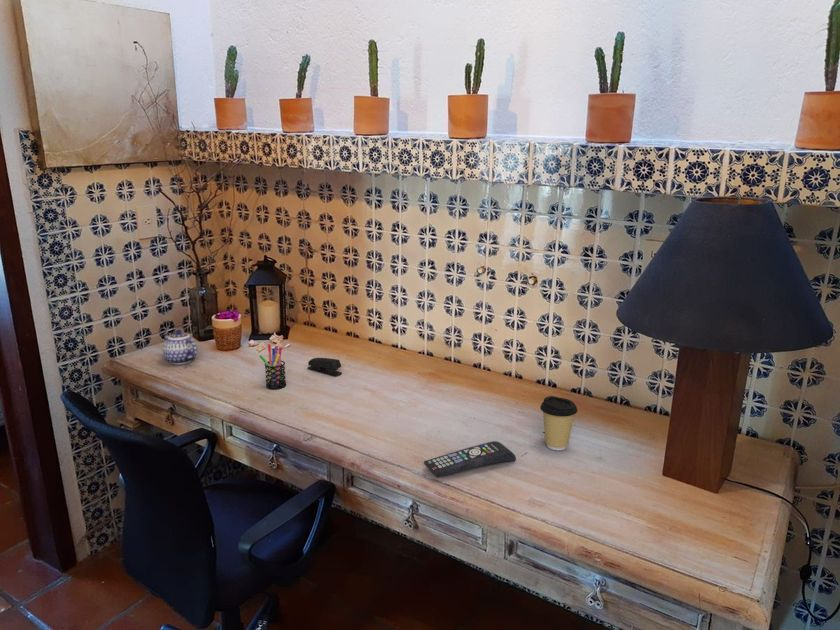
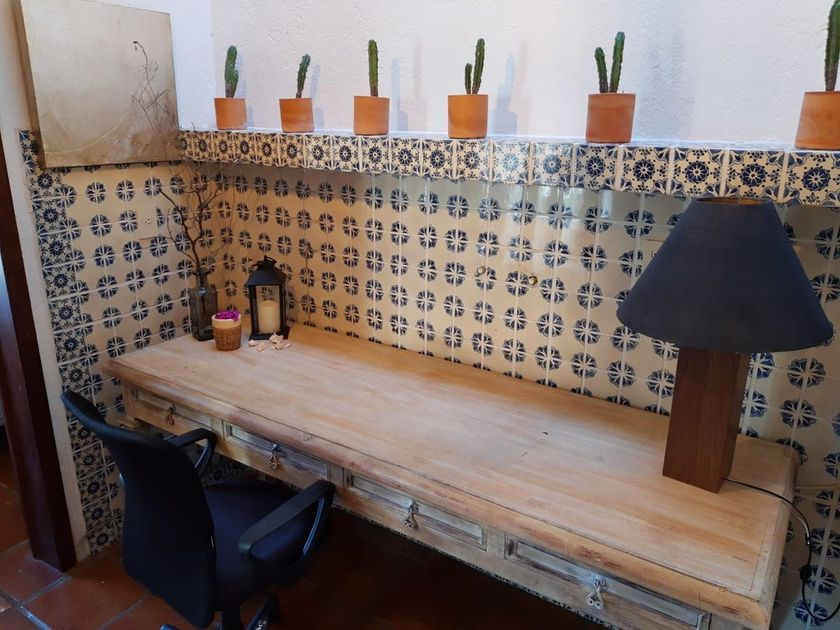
- coffee cup [539,395,579,451]
- stapler [307,357,343,377]
- pen holder [258,343,287,390]
- teapot [162,329,198,365]
- remote control [423,440,517,478]
